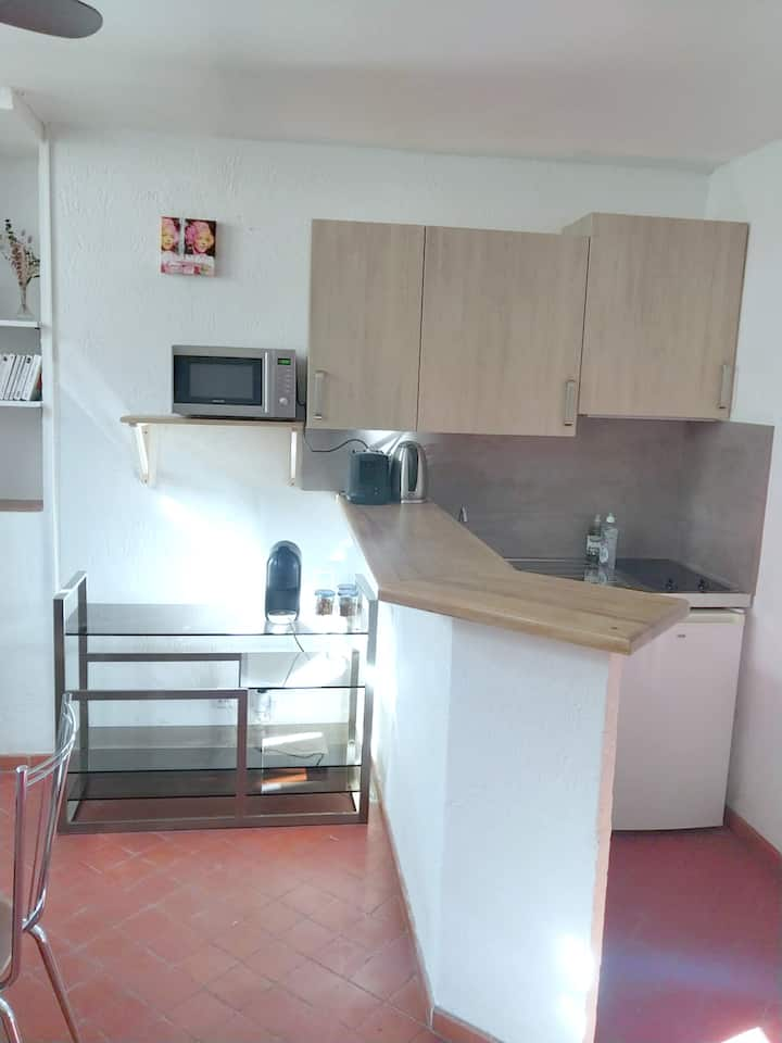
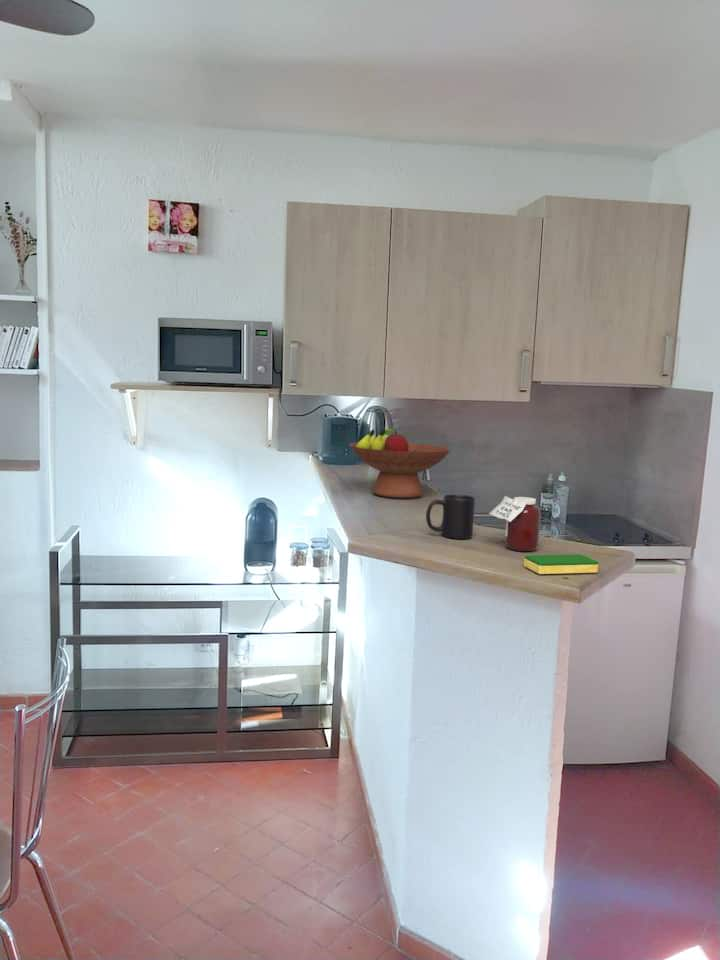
+ mug [425,494,476,540]
+ jar [488,495,542,552]
+ dish sponge [523,553,599,575]
+ fruit bowl [348,428,452,499]
